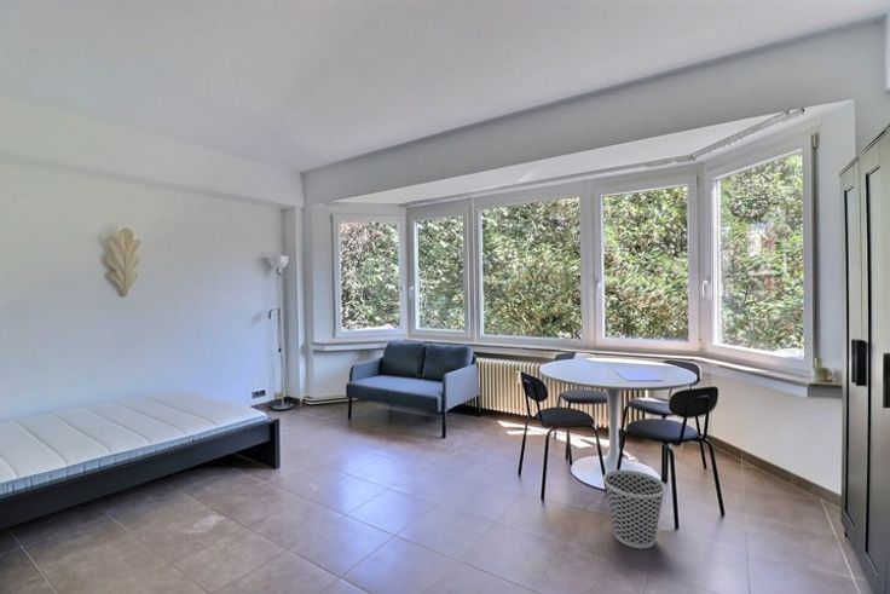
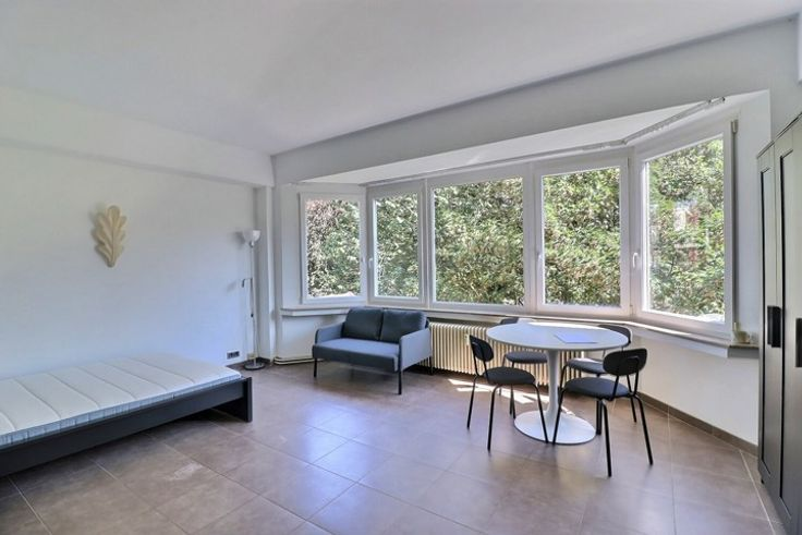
- wastebasket [602,468,666,549]
